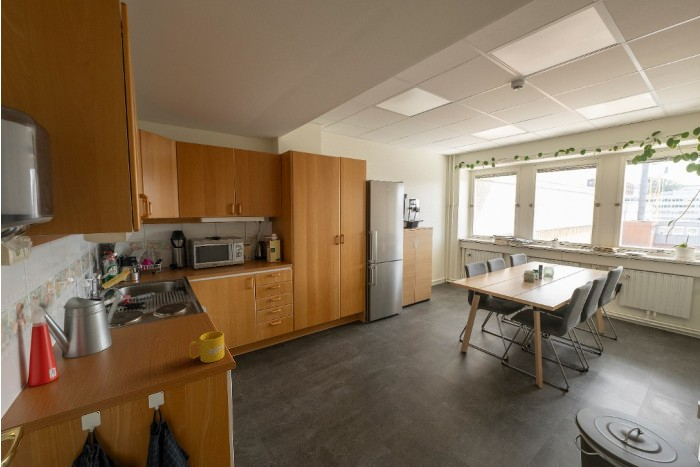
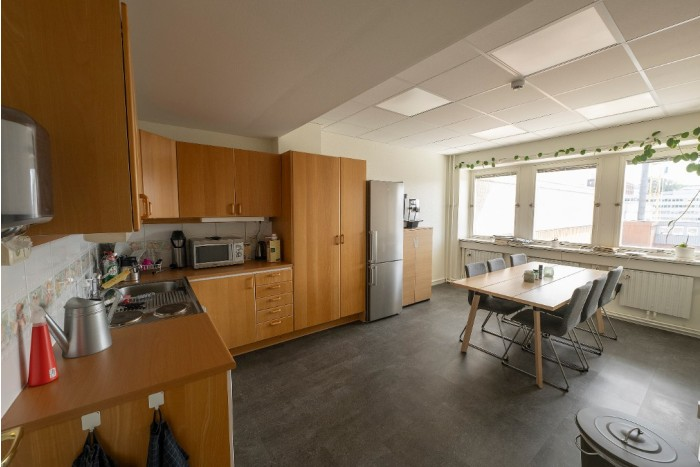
- mug [188,330,225,364]
